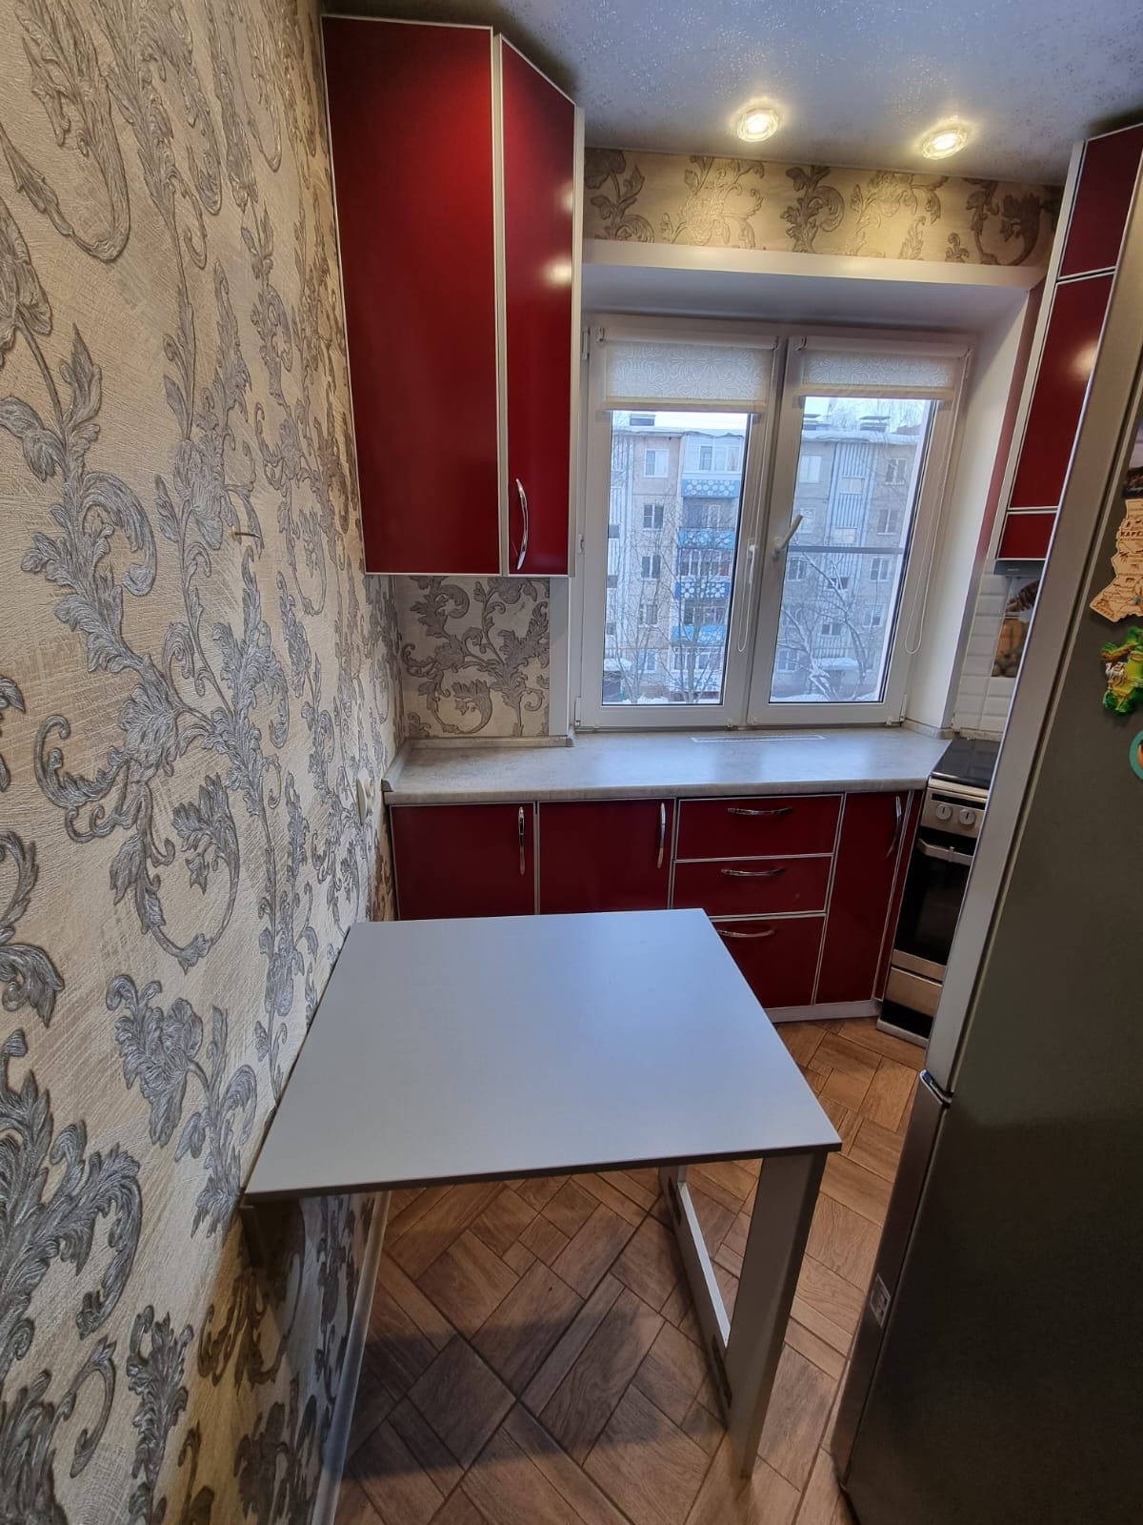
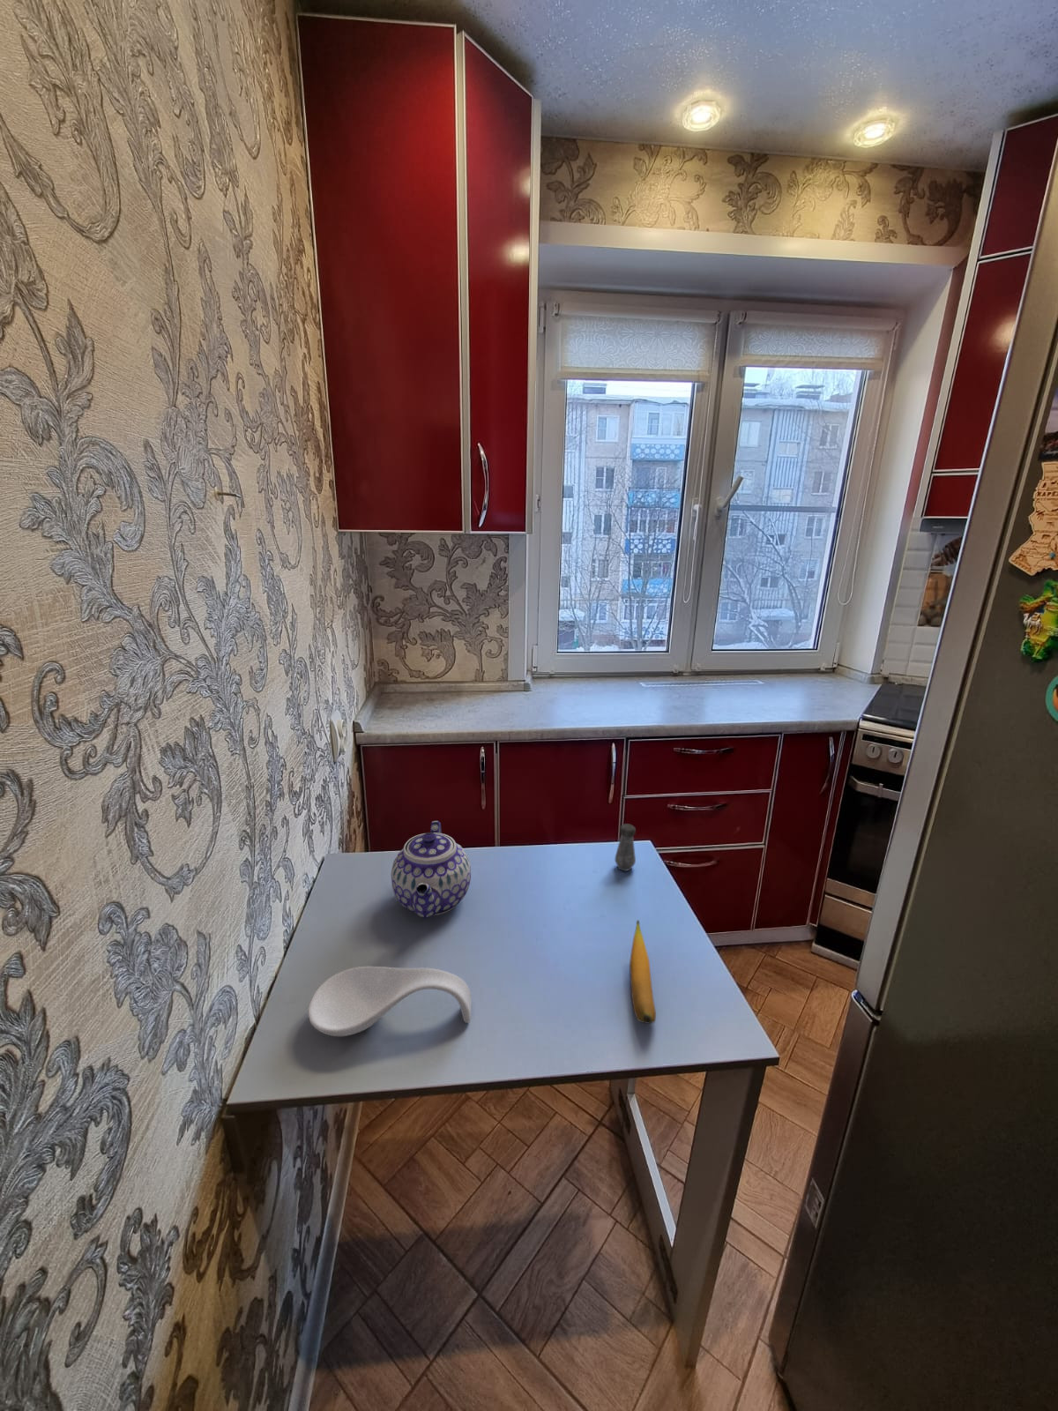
+ salt shaker [613,823,637,872]
+ spoon rest [308,965,472,1037]
+ banana [629,919,657,1024]
+ teapot [390,820,471,919]
